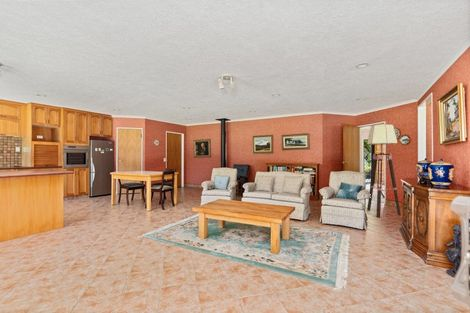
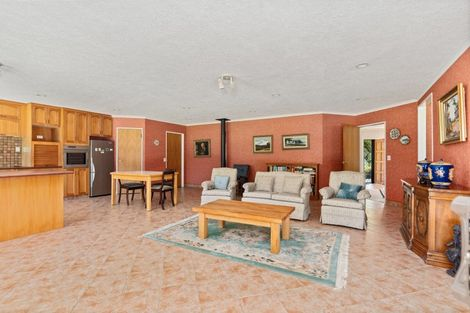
- floor lamp [366,123,402,218]
